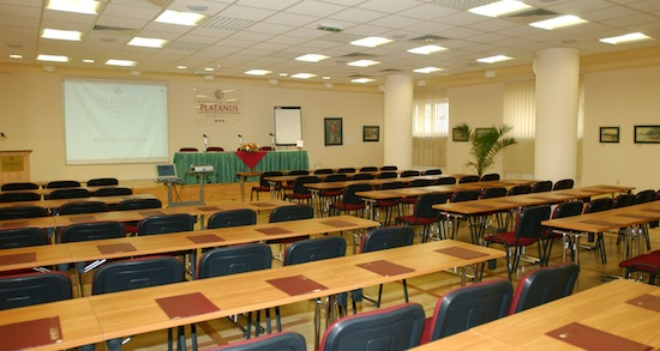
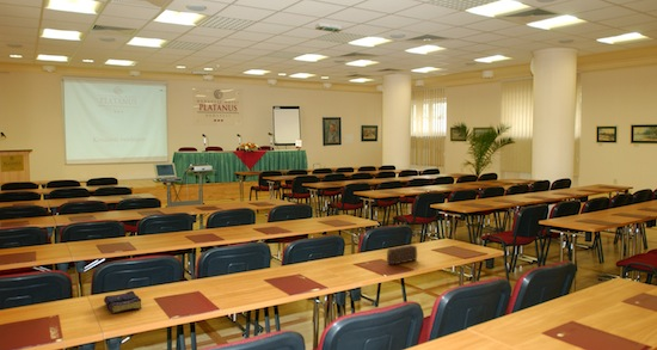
+ book [103,290,142,315]
+ speaker [386,244,418,265]
